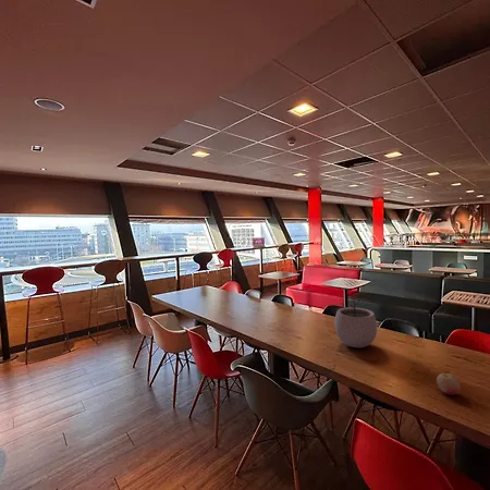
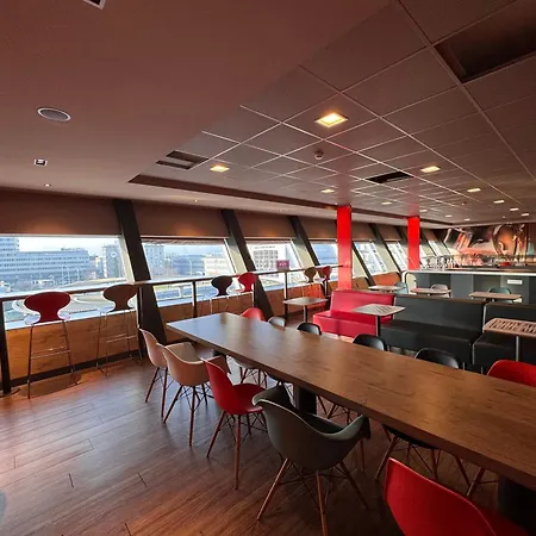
- fruit [436,372,462,396]
- plant pot [333,295,378,348]
